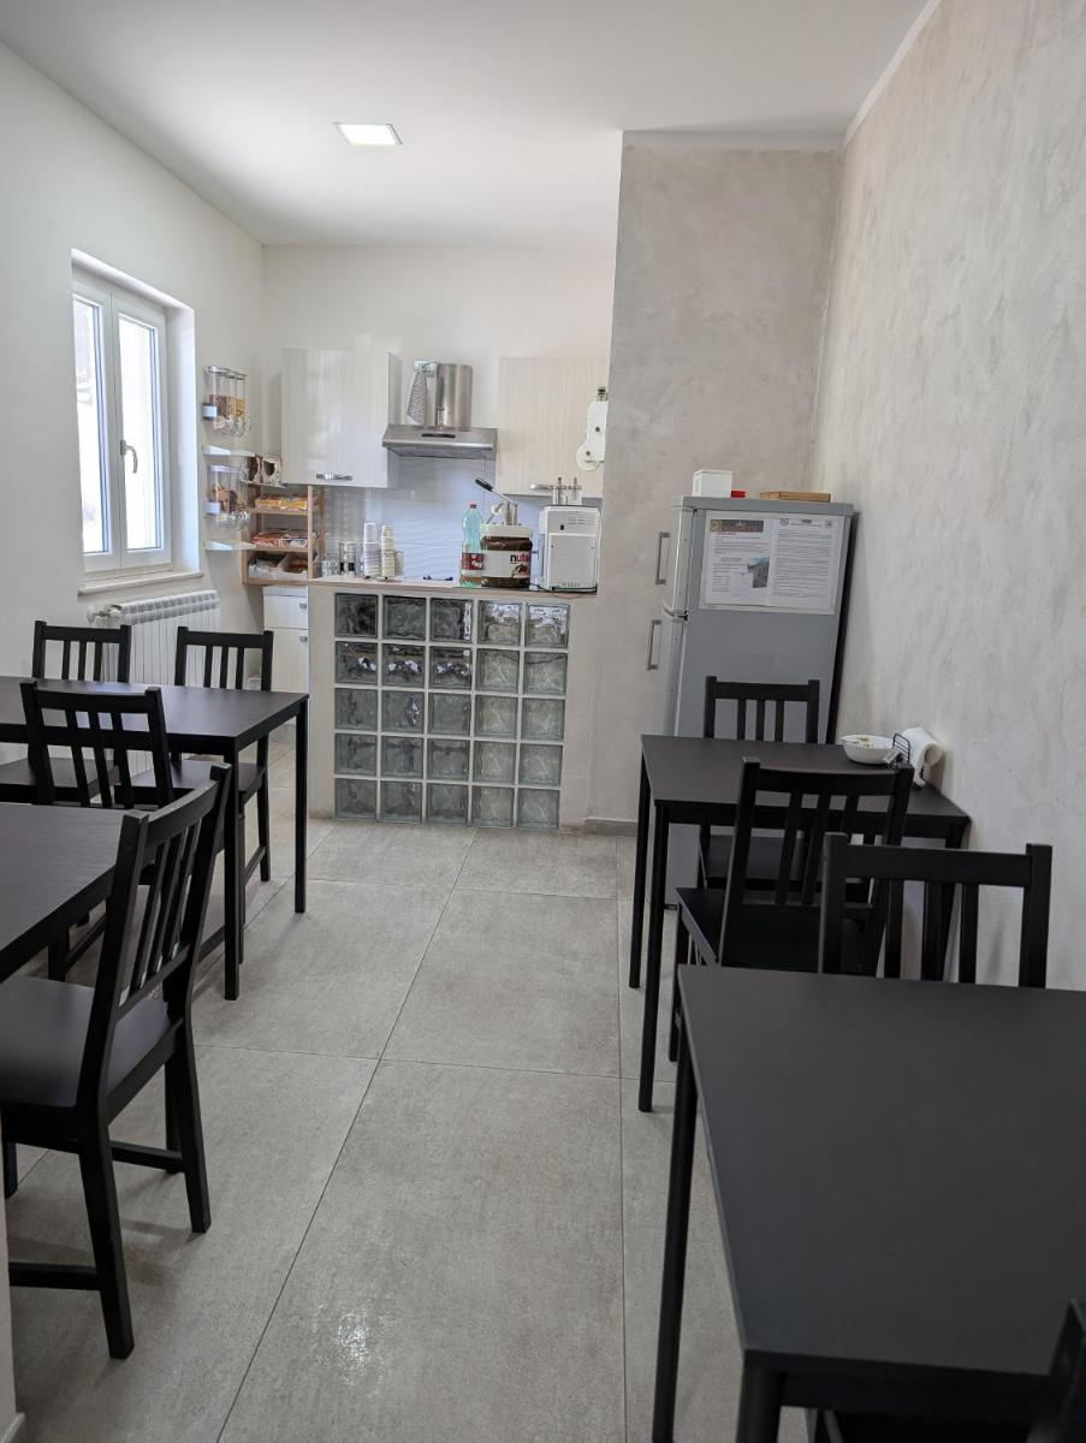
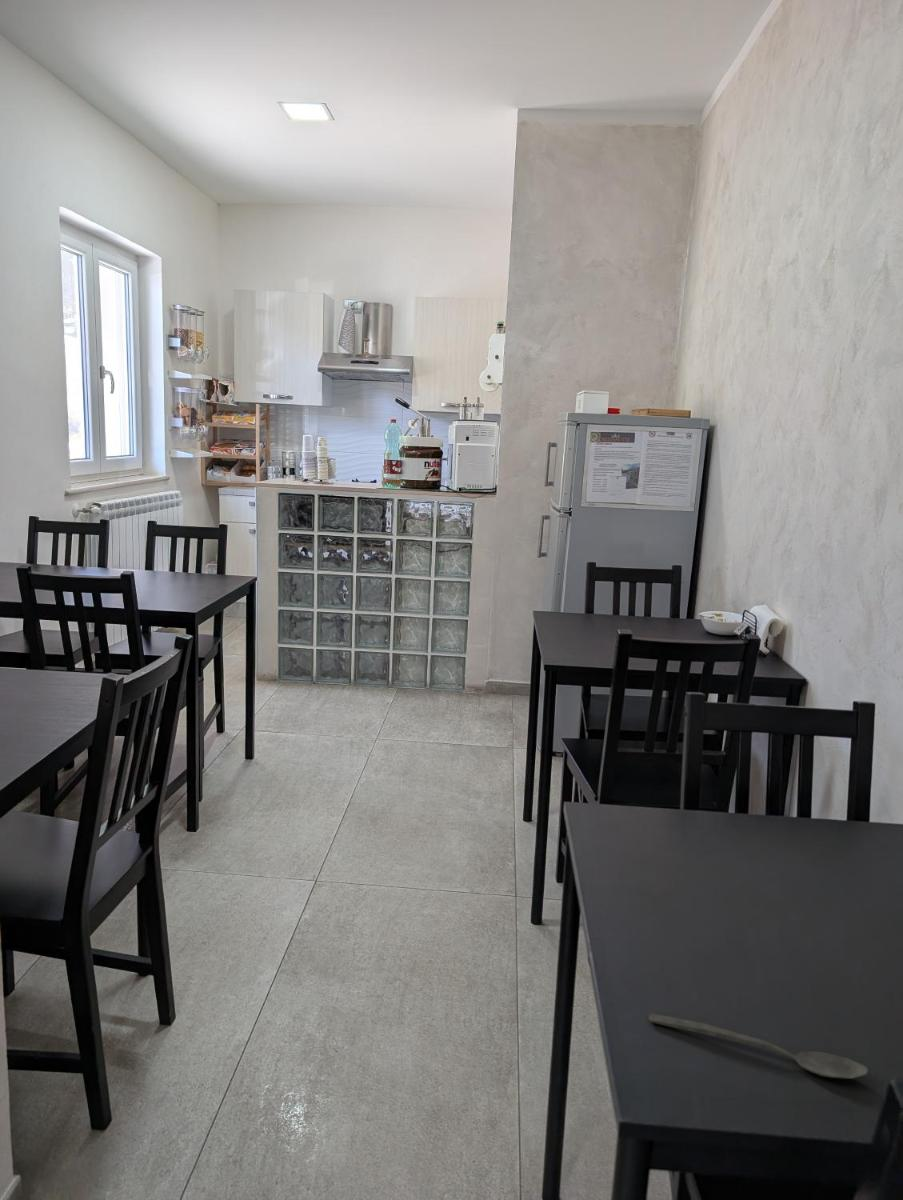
+ spoon [648,1012,869,1080]
